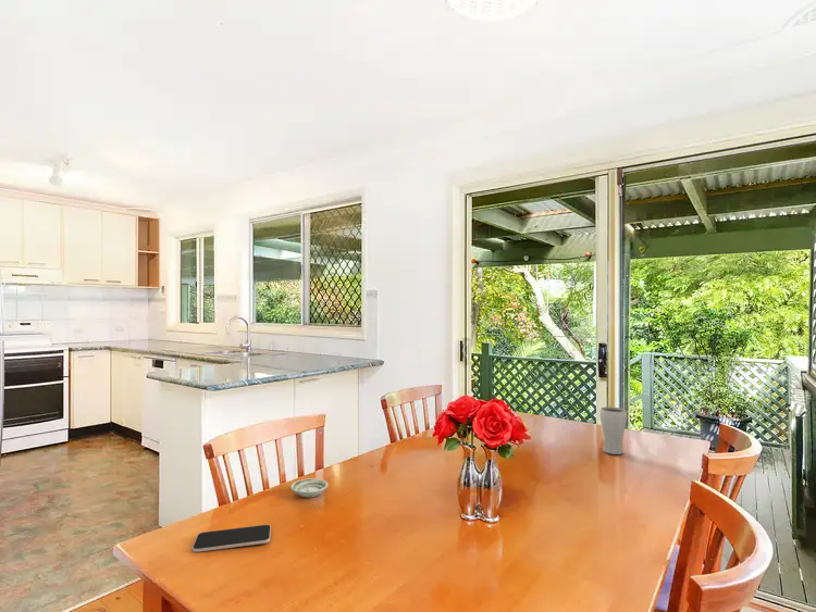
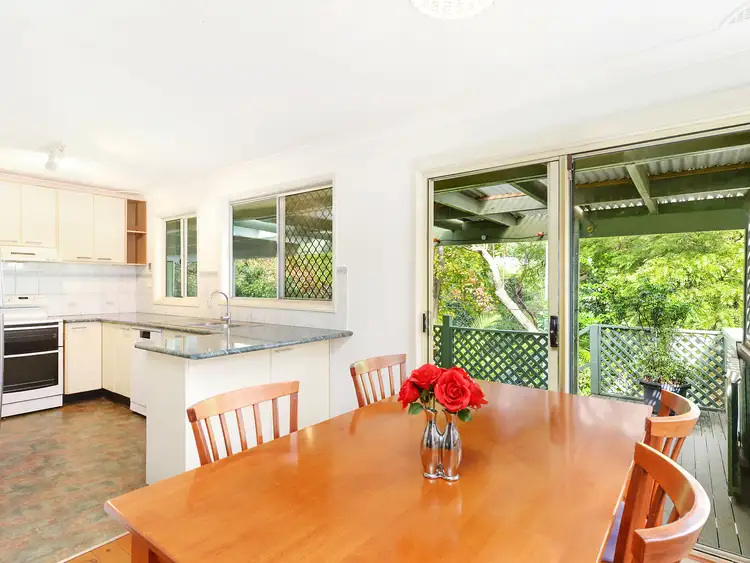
- drinking glass [598,405,628,455]
- saucer [289,477,329,498]
- smartphone [191,524,272,553]
